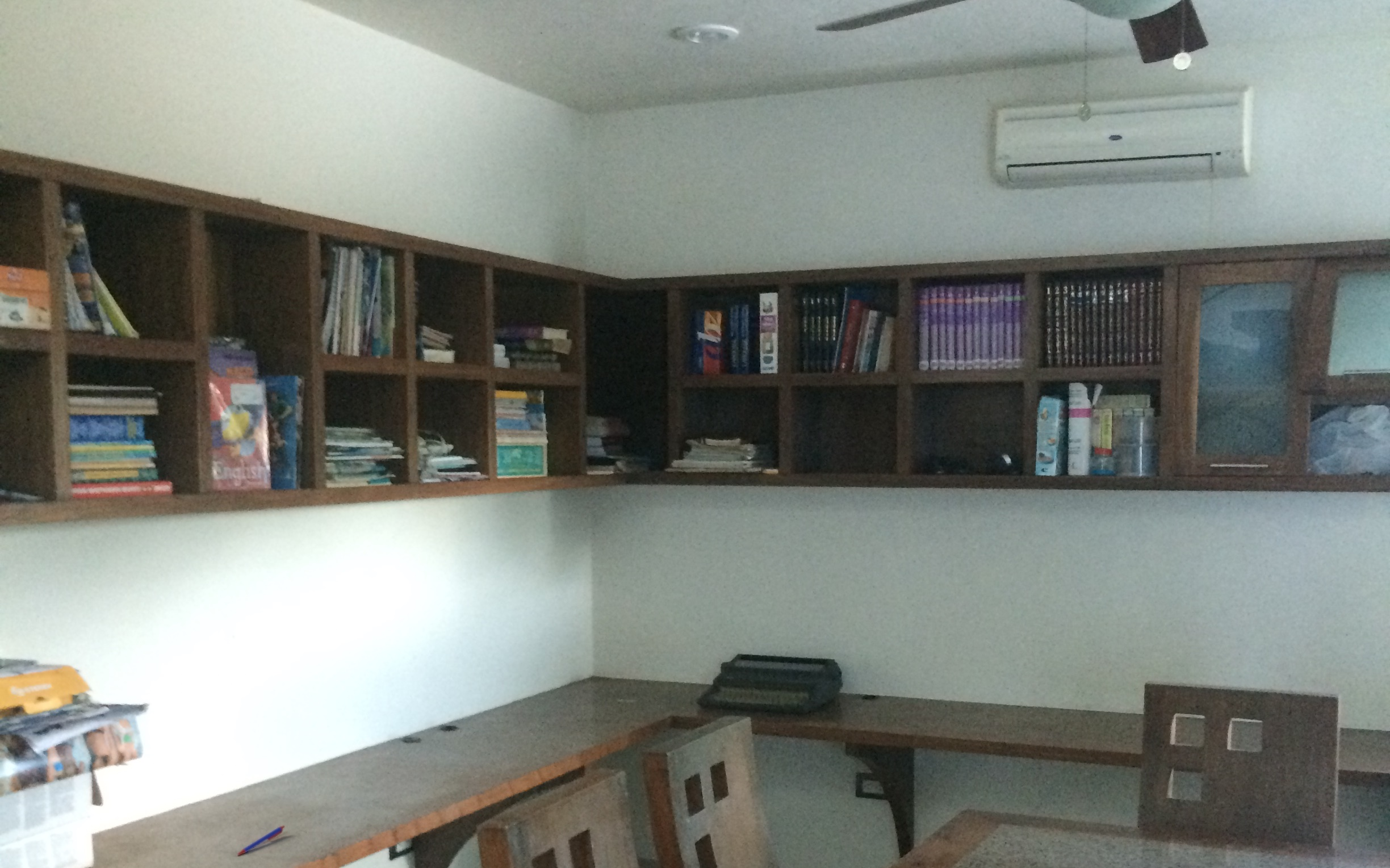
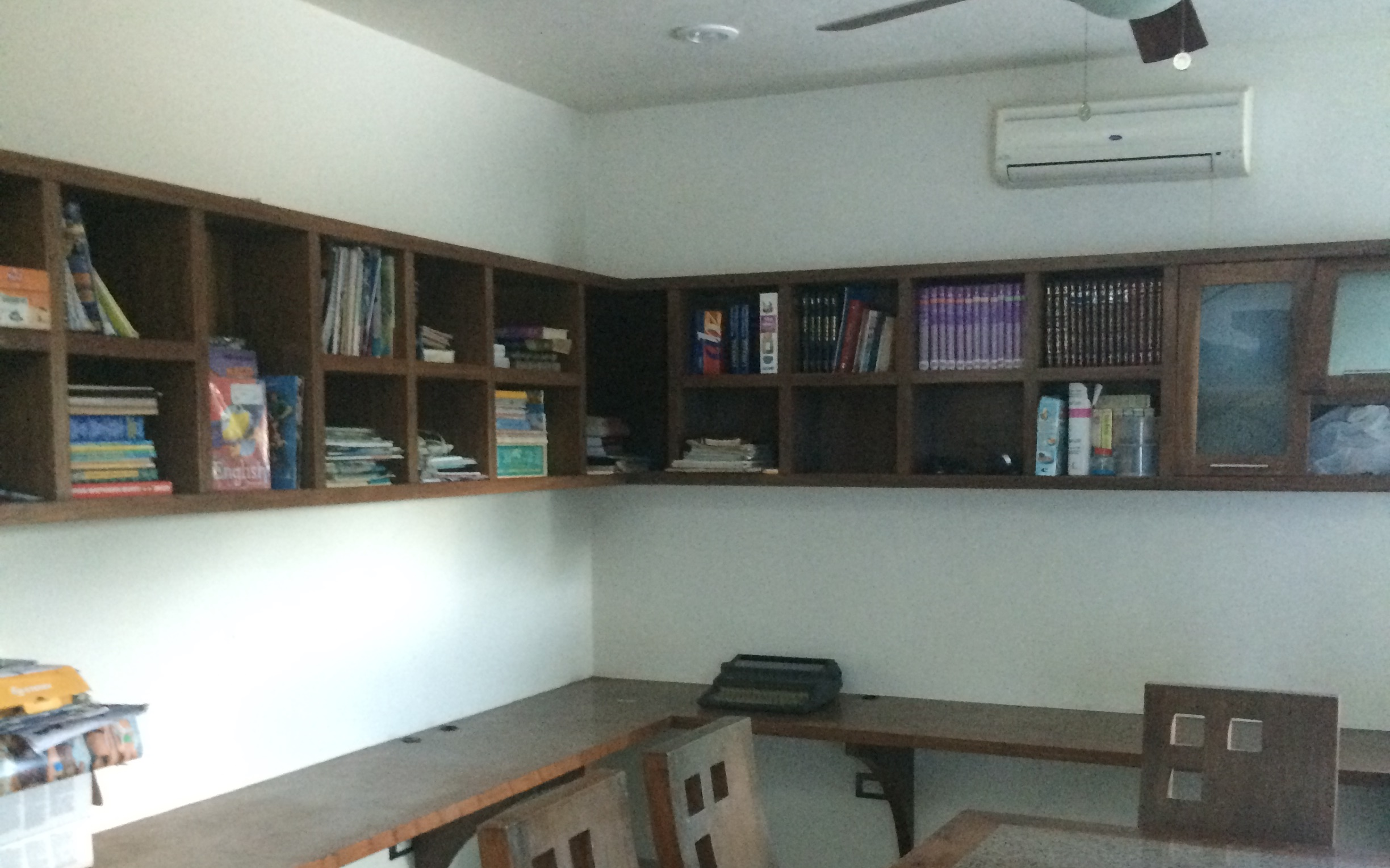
- pen [236,825,286,857]
